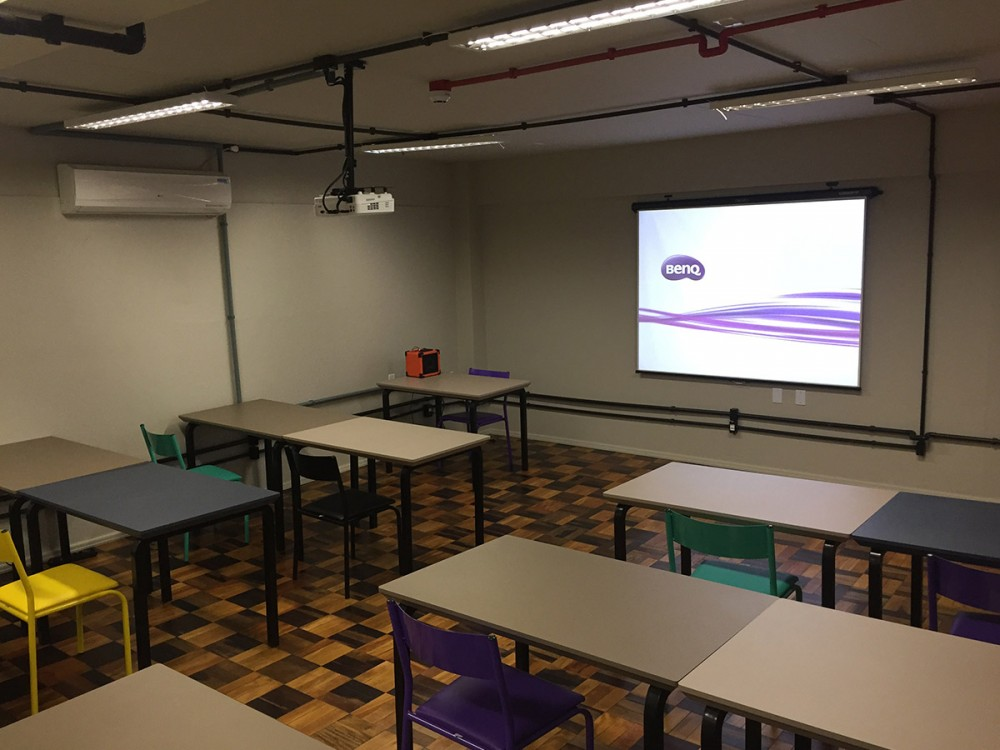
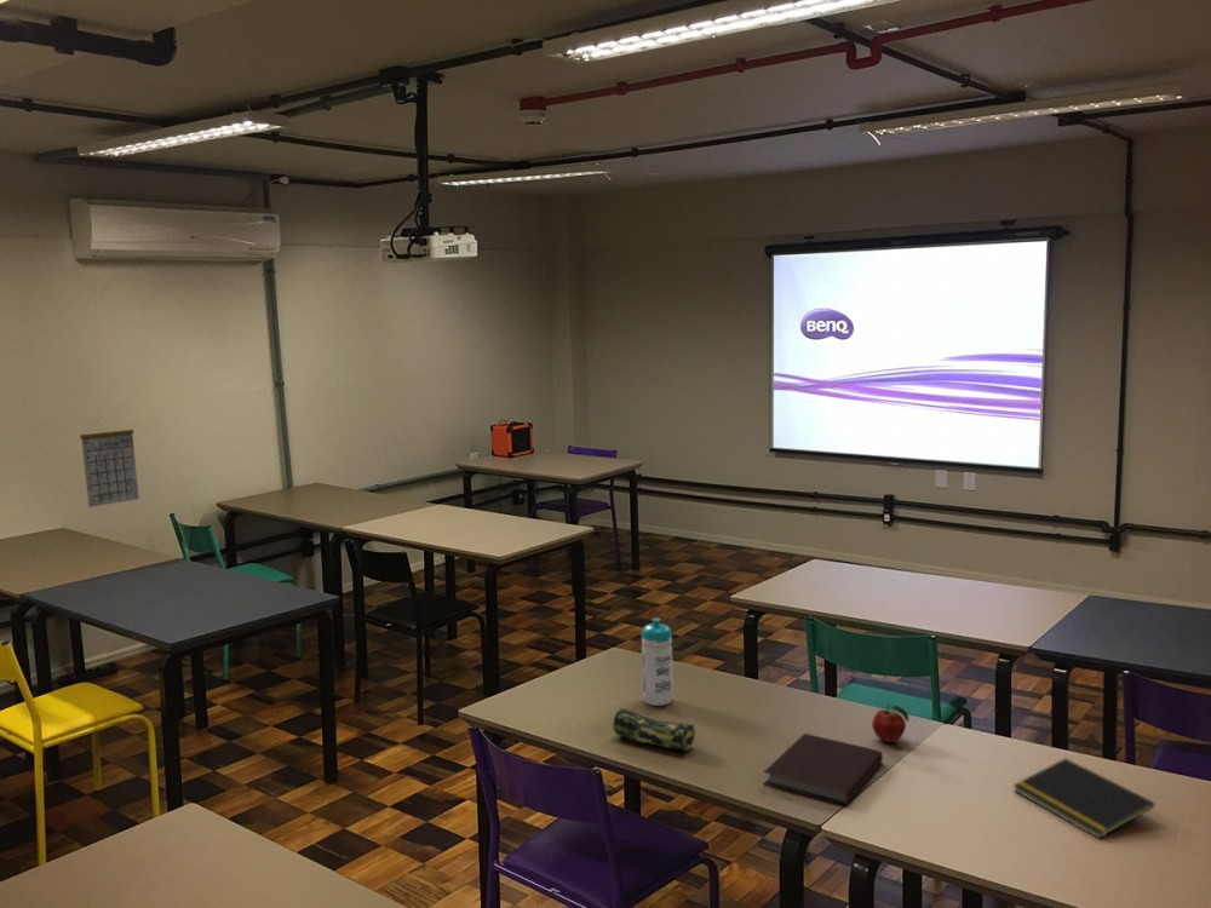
+ calendar [79,416,140,508]
+ water bottle [641,616,675,707]
+ fruit [871,702,909,743]
+ pencil case [612,707,696,752]
+ notebook [762,732,884,806]
+ notepad [1012,757,1155,840]
